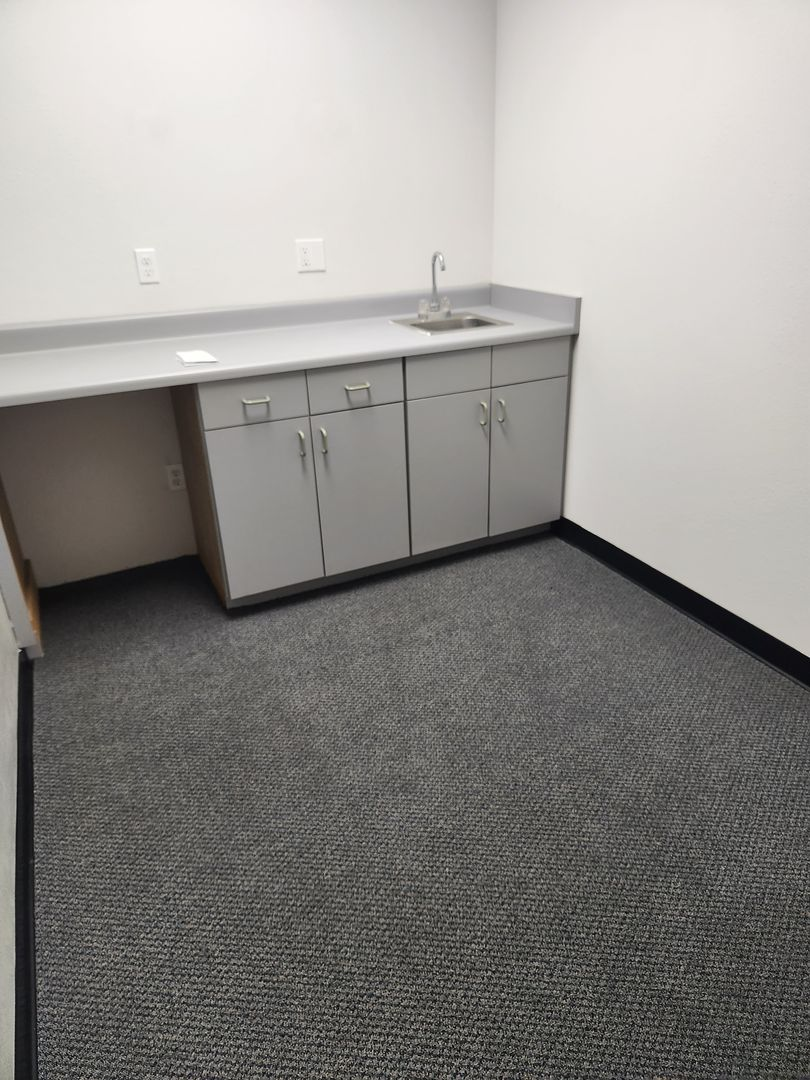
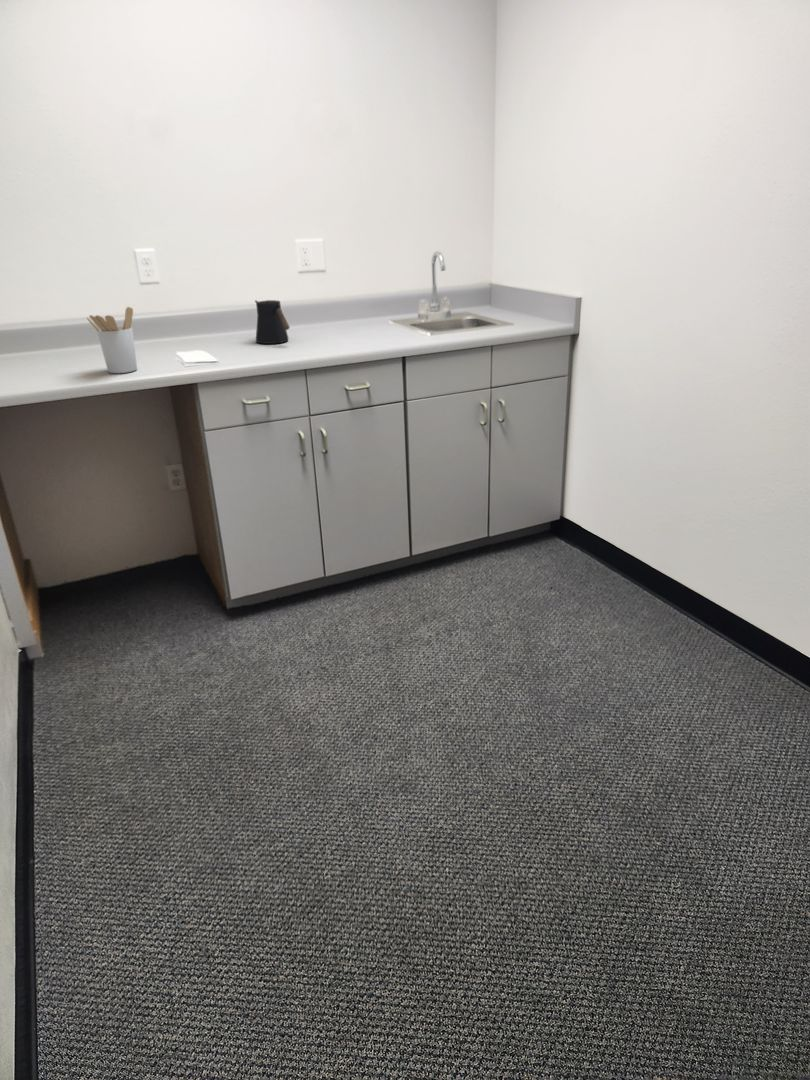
+ utensil holder [86,306,138,374]
+ kettle [254,299,291,345]
